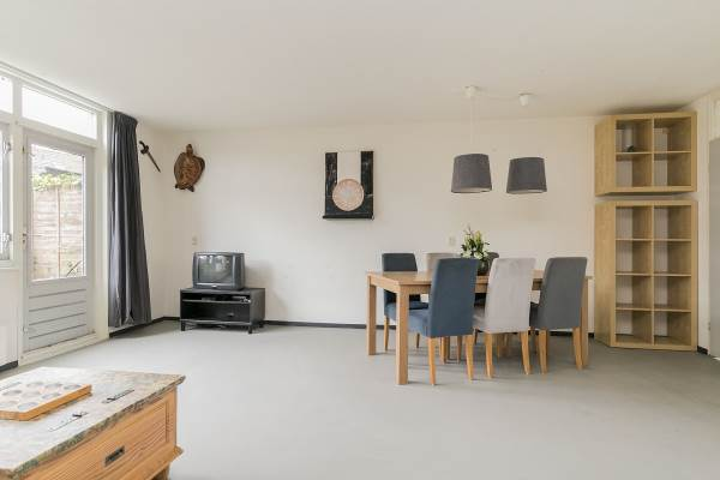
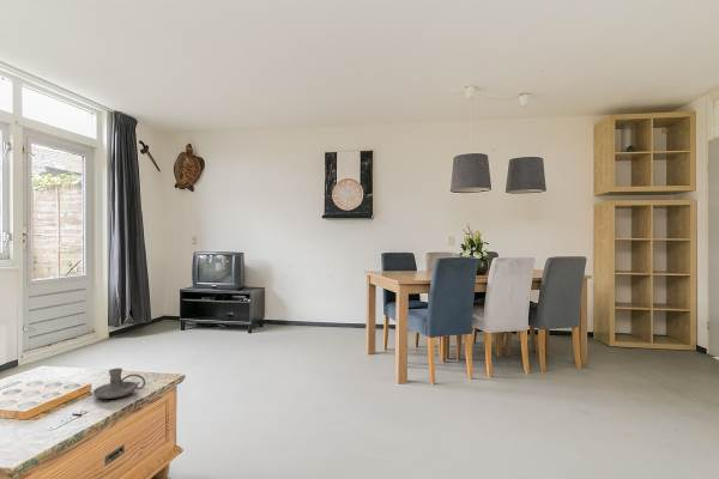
+ candle holder [92,366,146,400]
